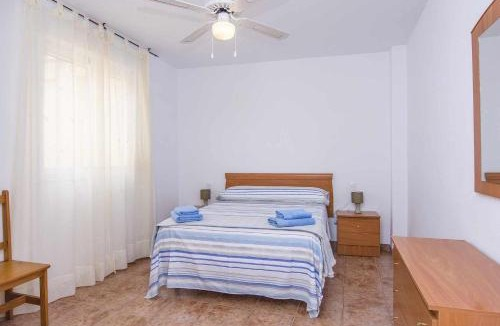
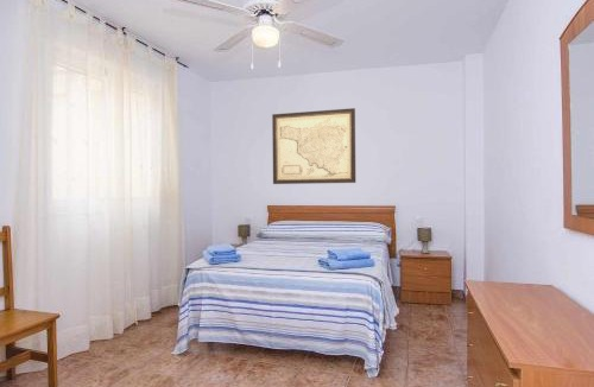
+ wall art [271,107,356,185]
